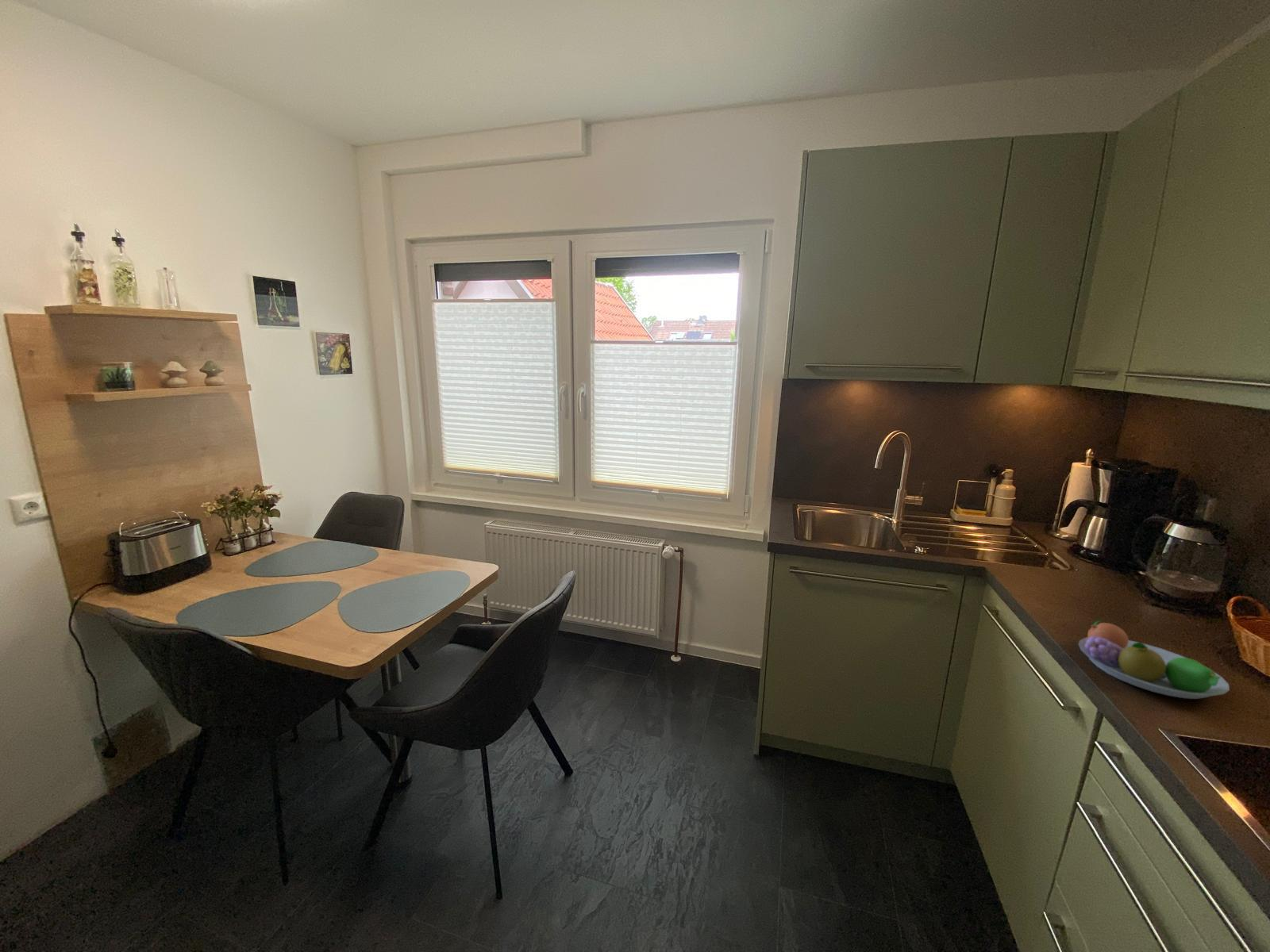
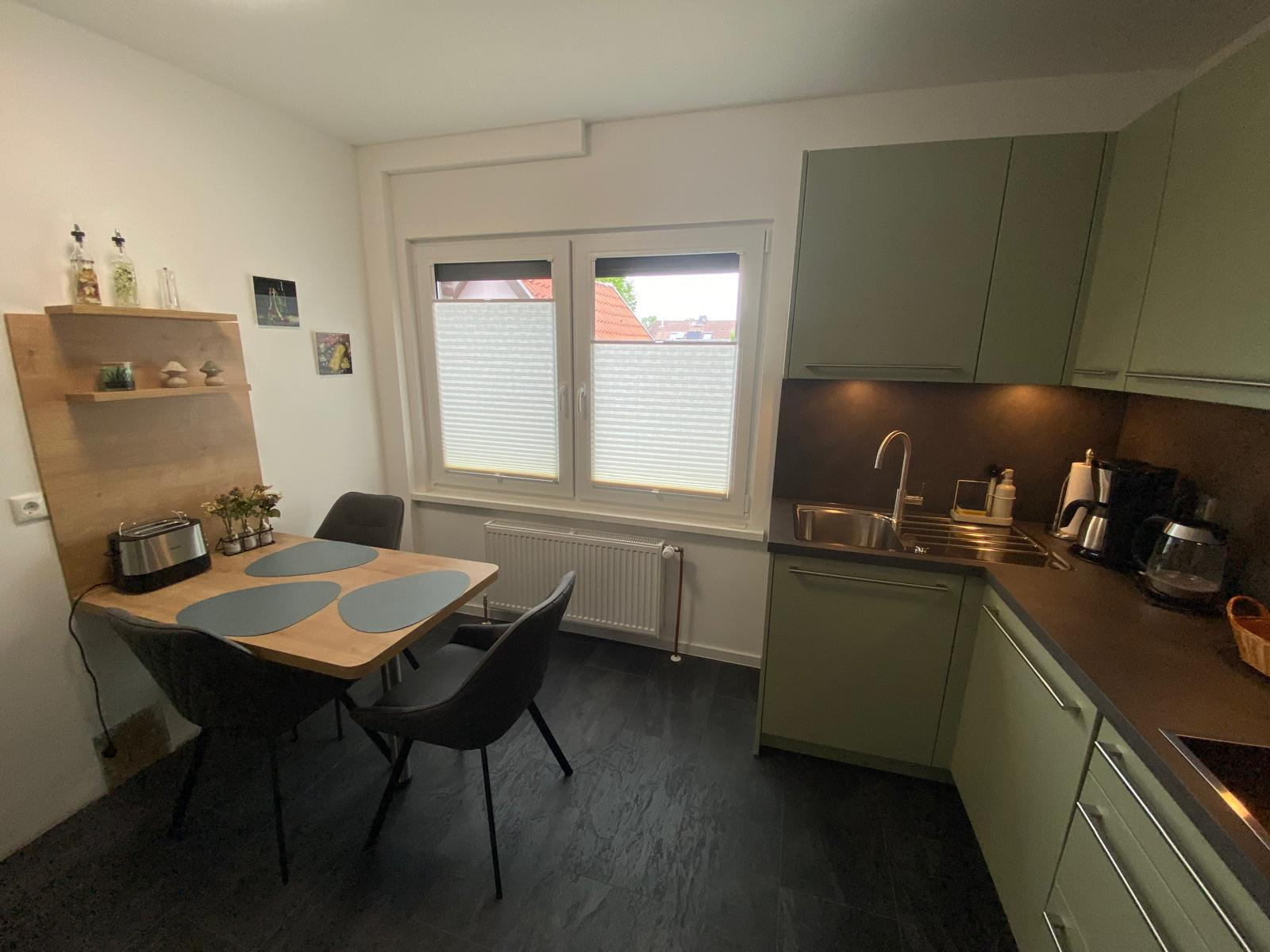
- fruit bowl [1077,620,1230,700]
